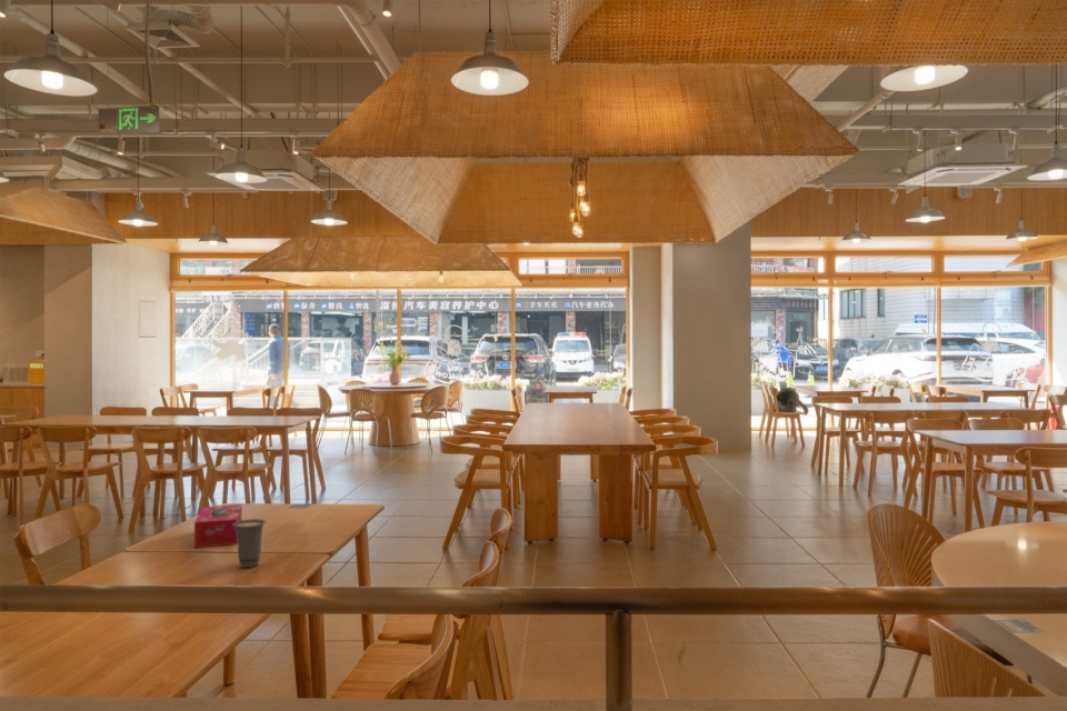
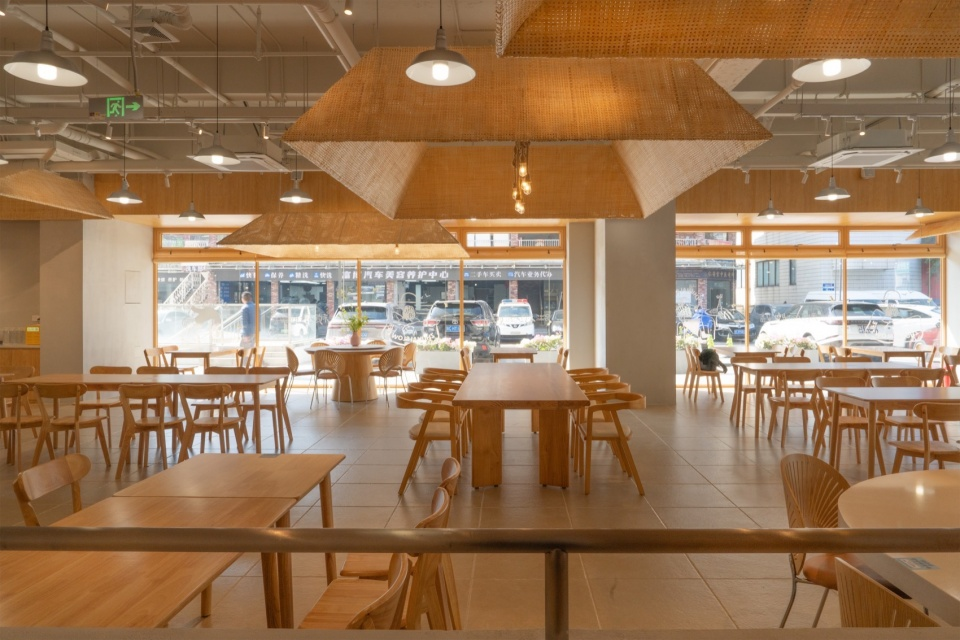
- cup [233,518,267,569]
- tissue box [193,503,243,549]
